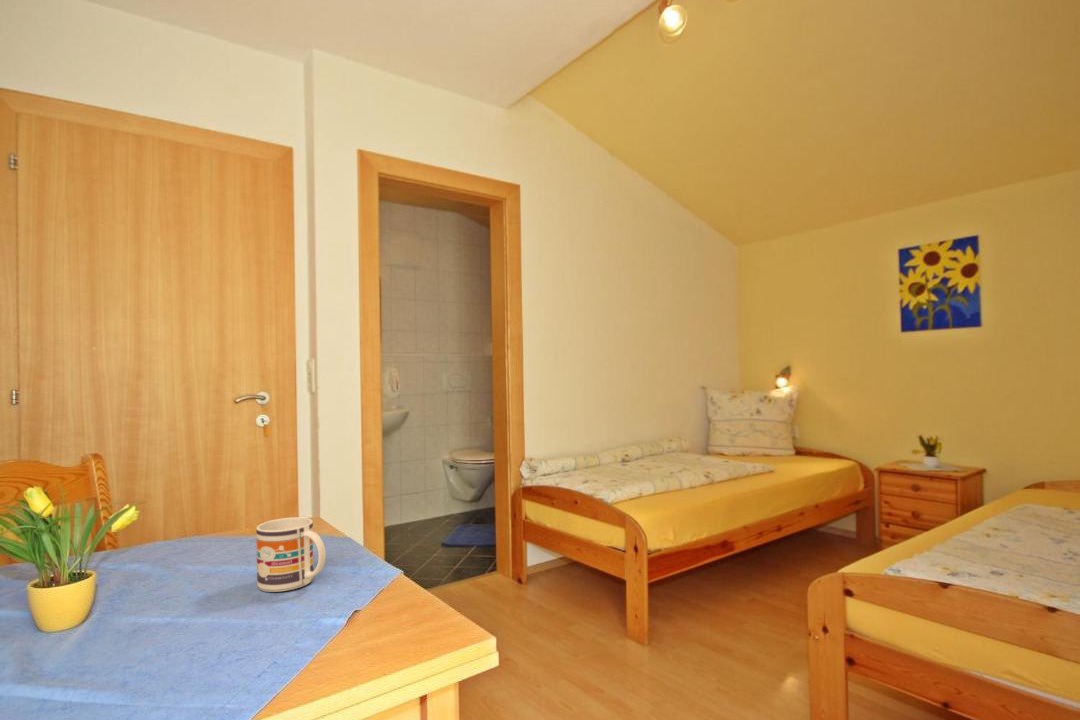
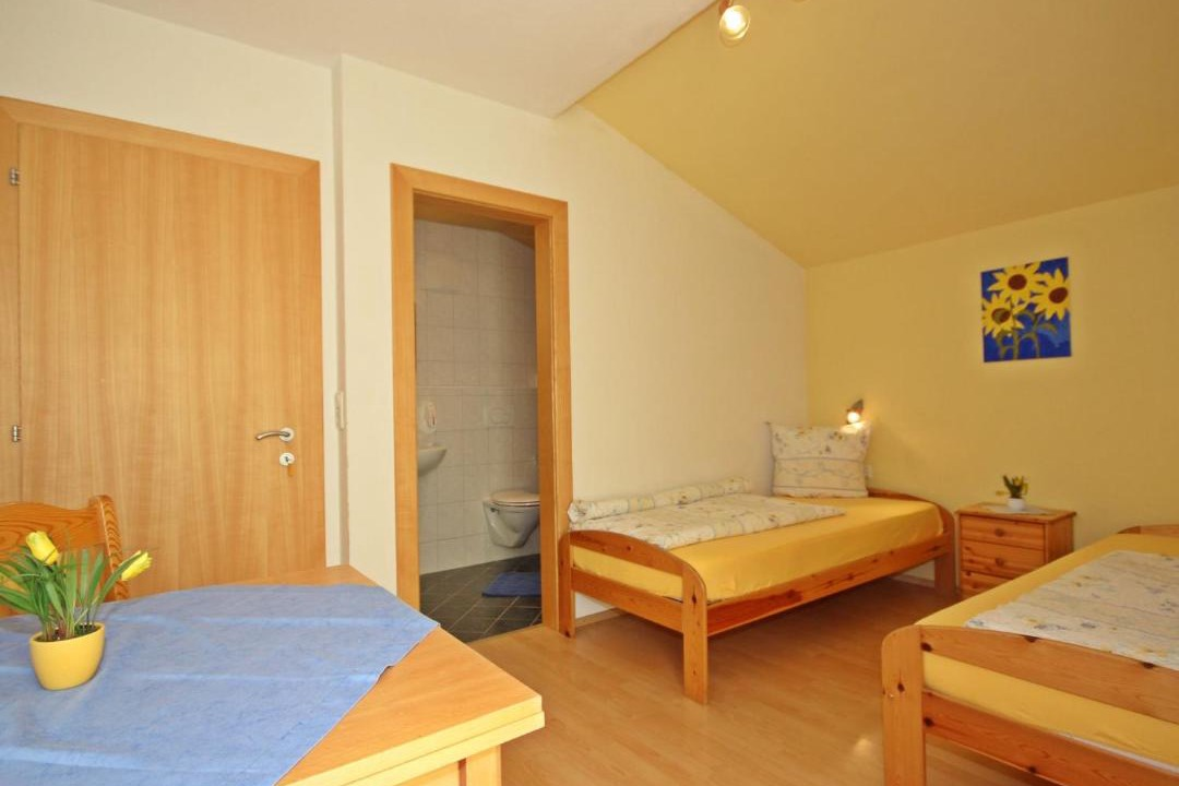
- mug [255,516,327,593]
